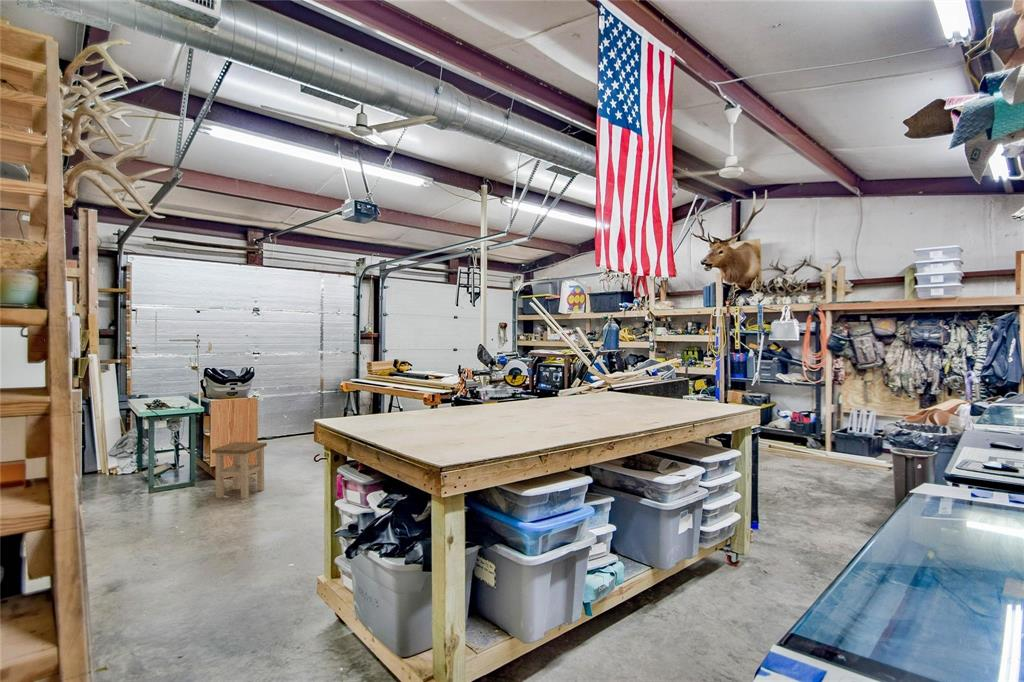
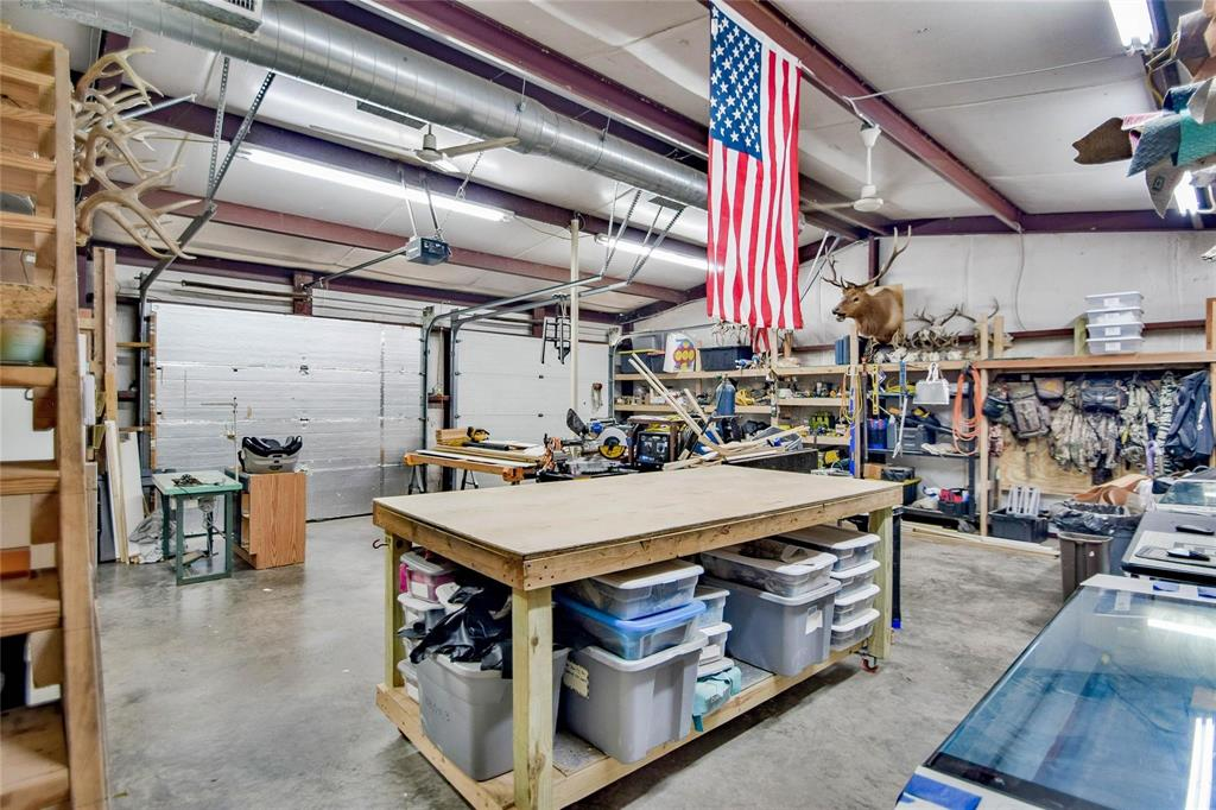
- stool [211,441,268,500]
